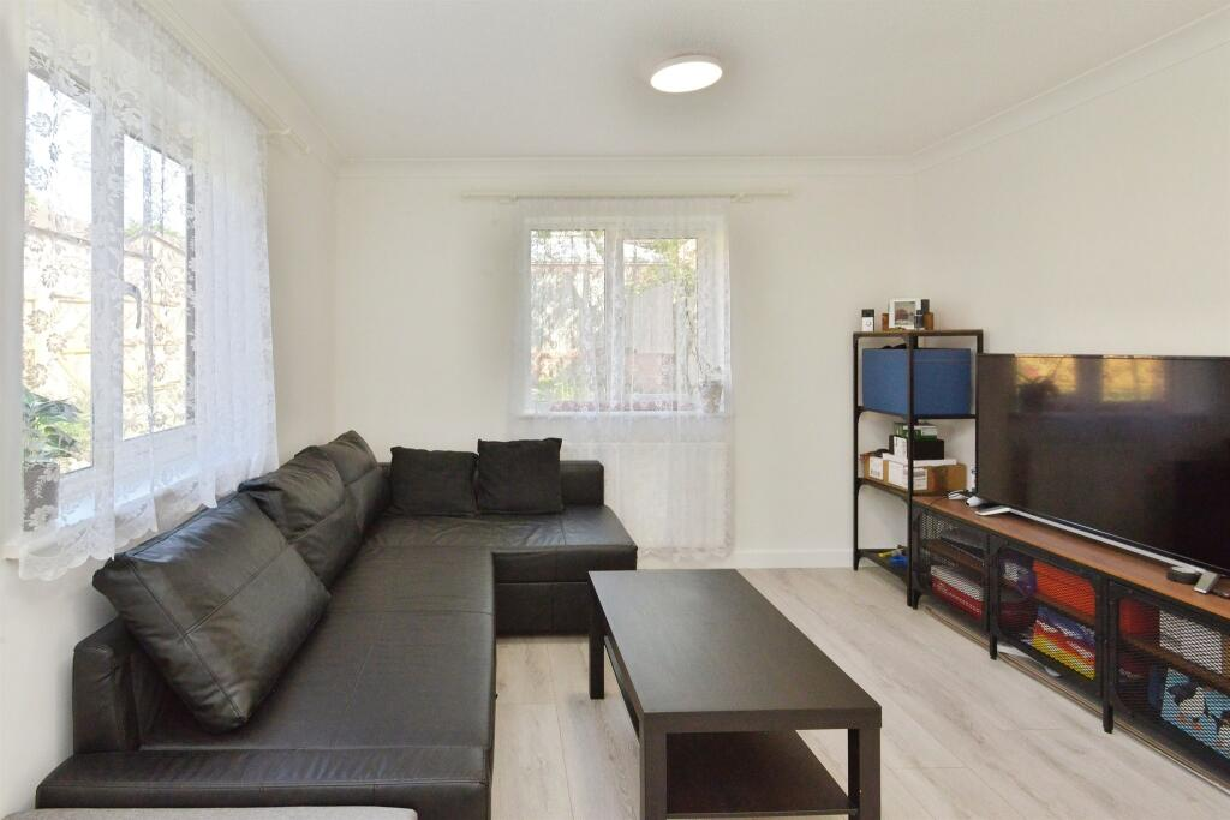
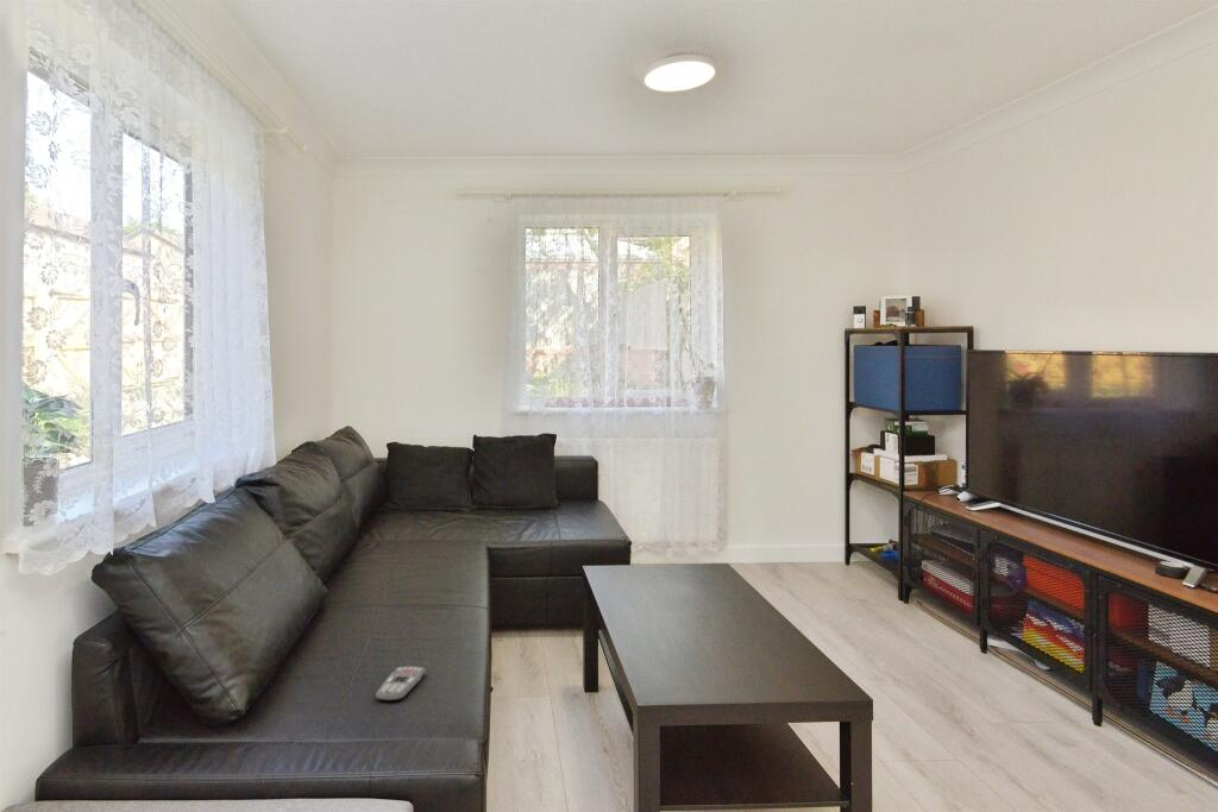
+ remote control [375,666,427,703]
